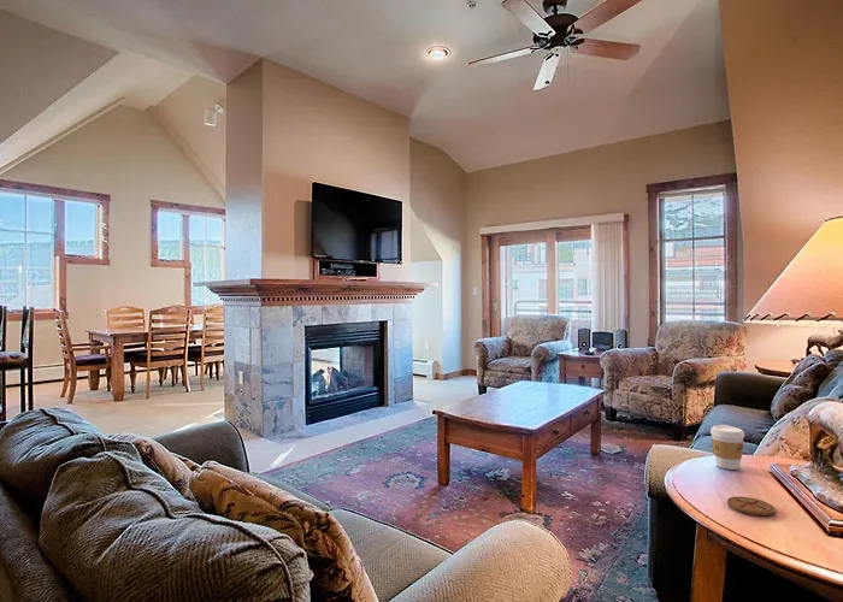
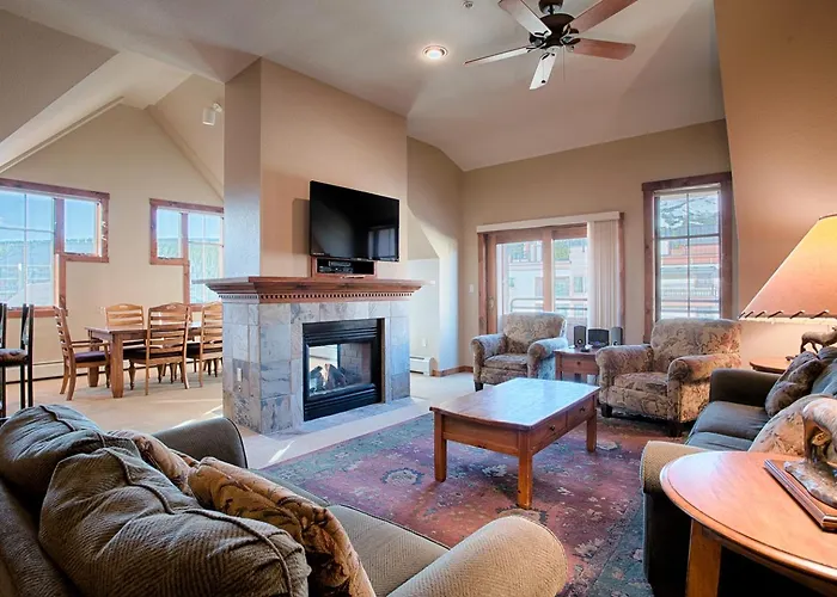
- coaster [726,495,777,517]
- coffee cup [709,424,745,471]
